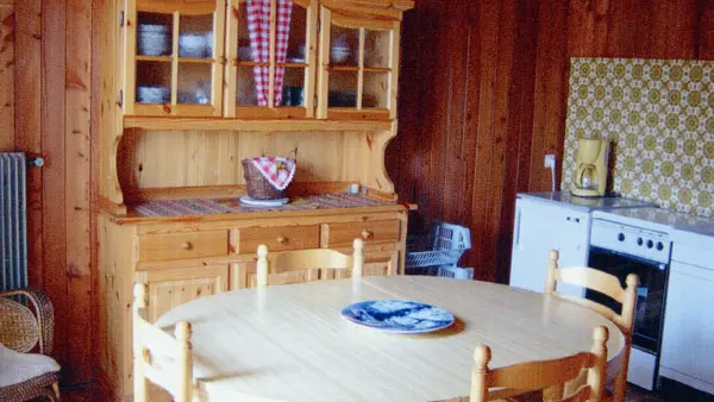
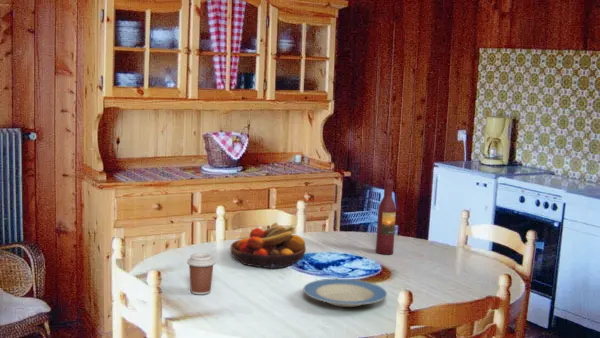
+ fruit bowl [230,221,307,269]
+ wine bottle [375,178,397,256]
+ coffee cup [186,252,216,296]
+ plate [302,278,388,308]
